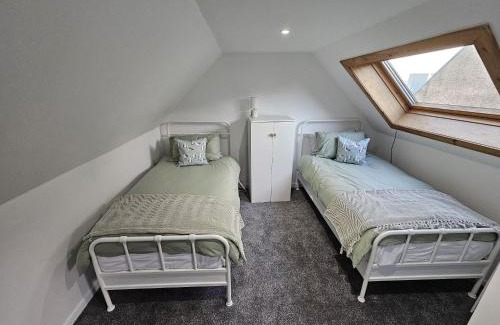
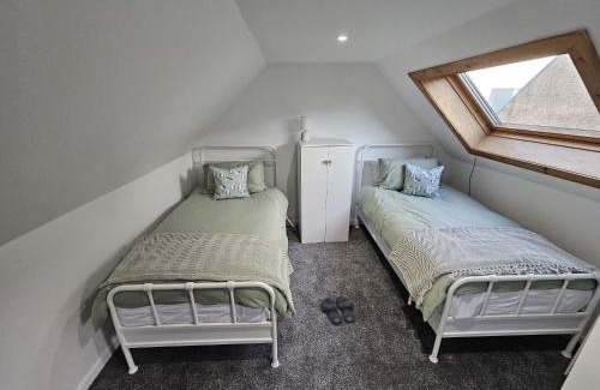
+ slippers [320,295,356,326]
